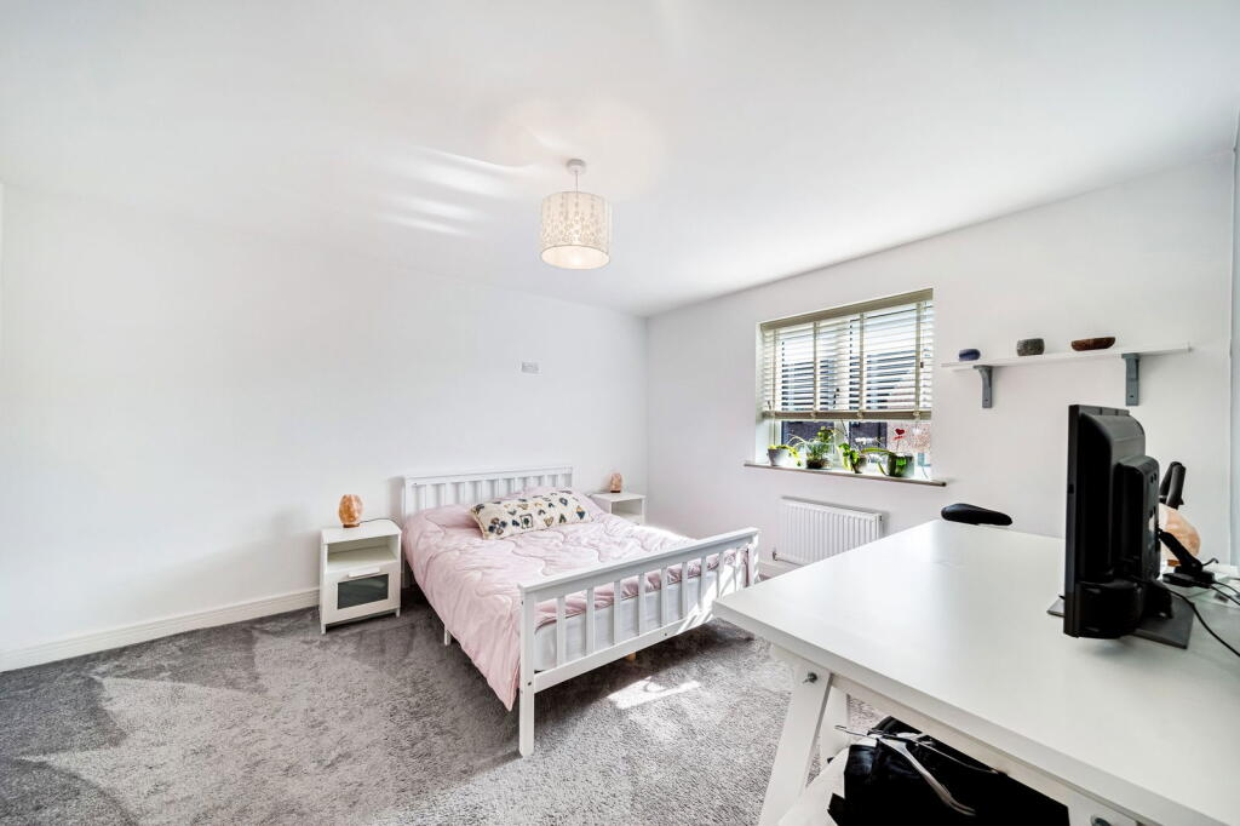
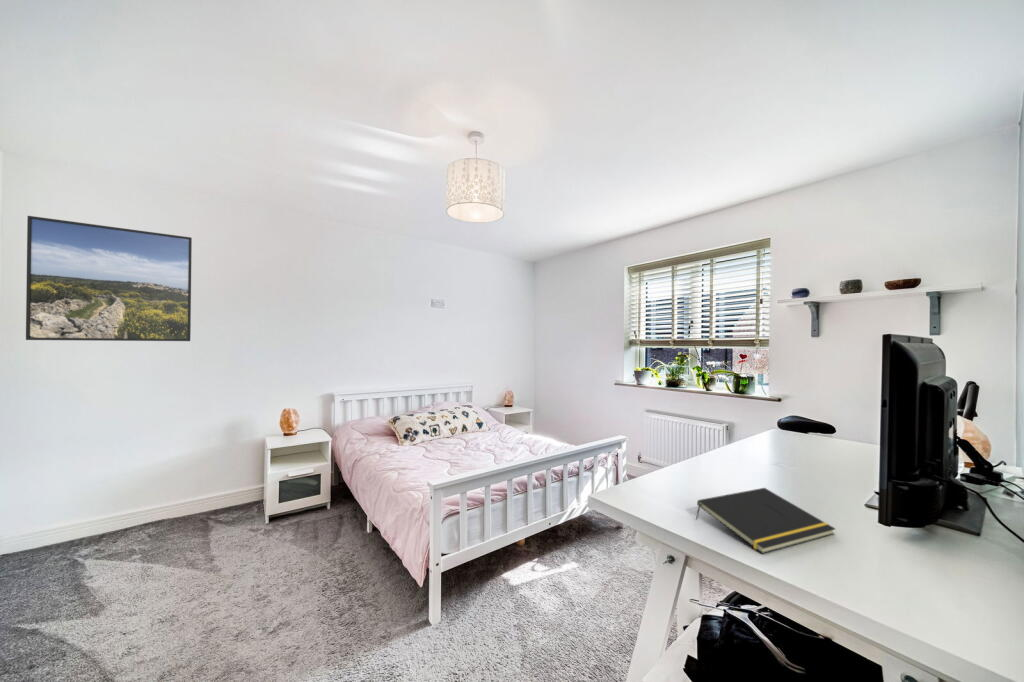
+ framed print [25,215,193,342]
+ notepad [695,487,836,555]
